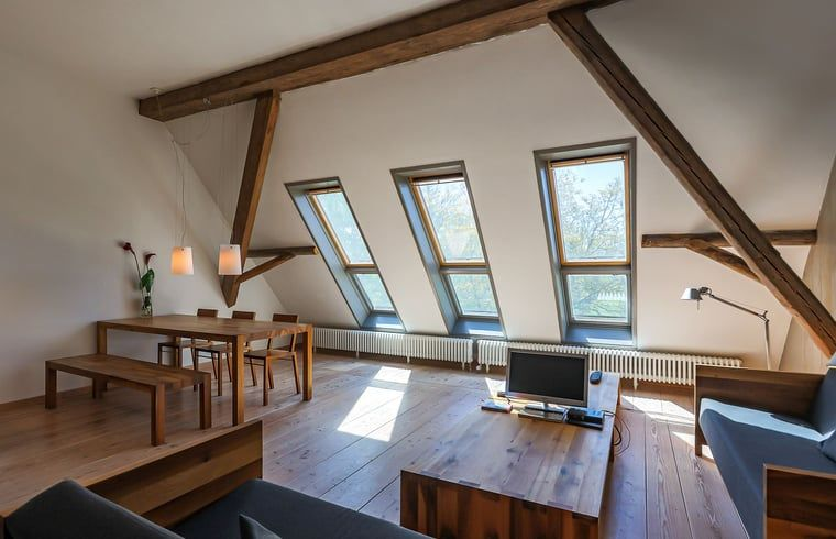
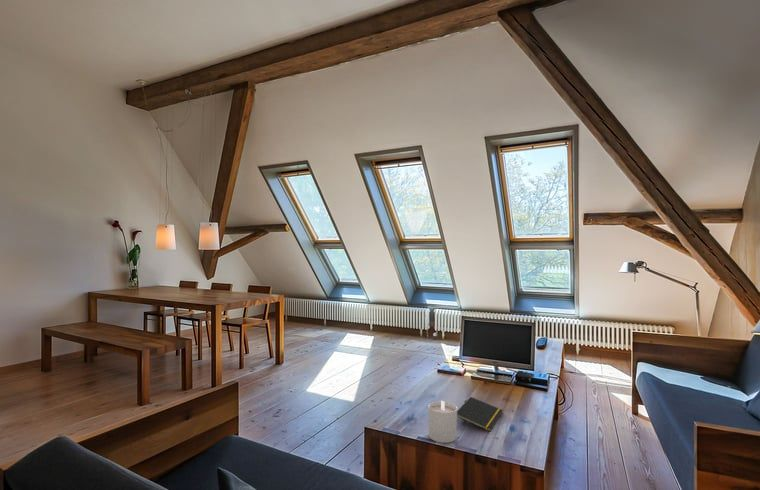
+ notepad [457,396,504,433]
+ candle [427,400,458,444]
